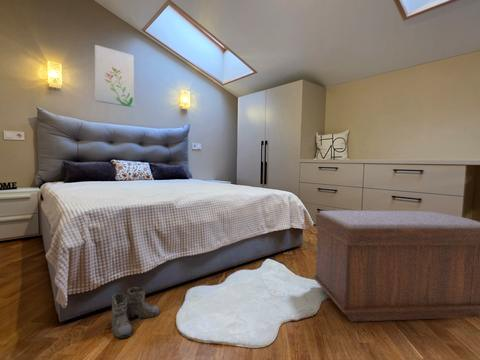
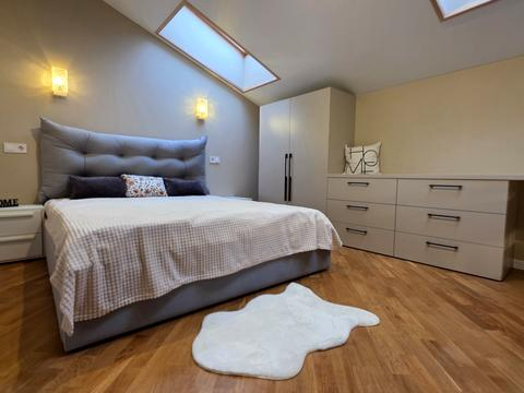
- boots [101,286,160,339]
- wall art [94,44,135,108]
- bench [313,209,480,323]
